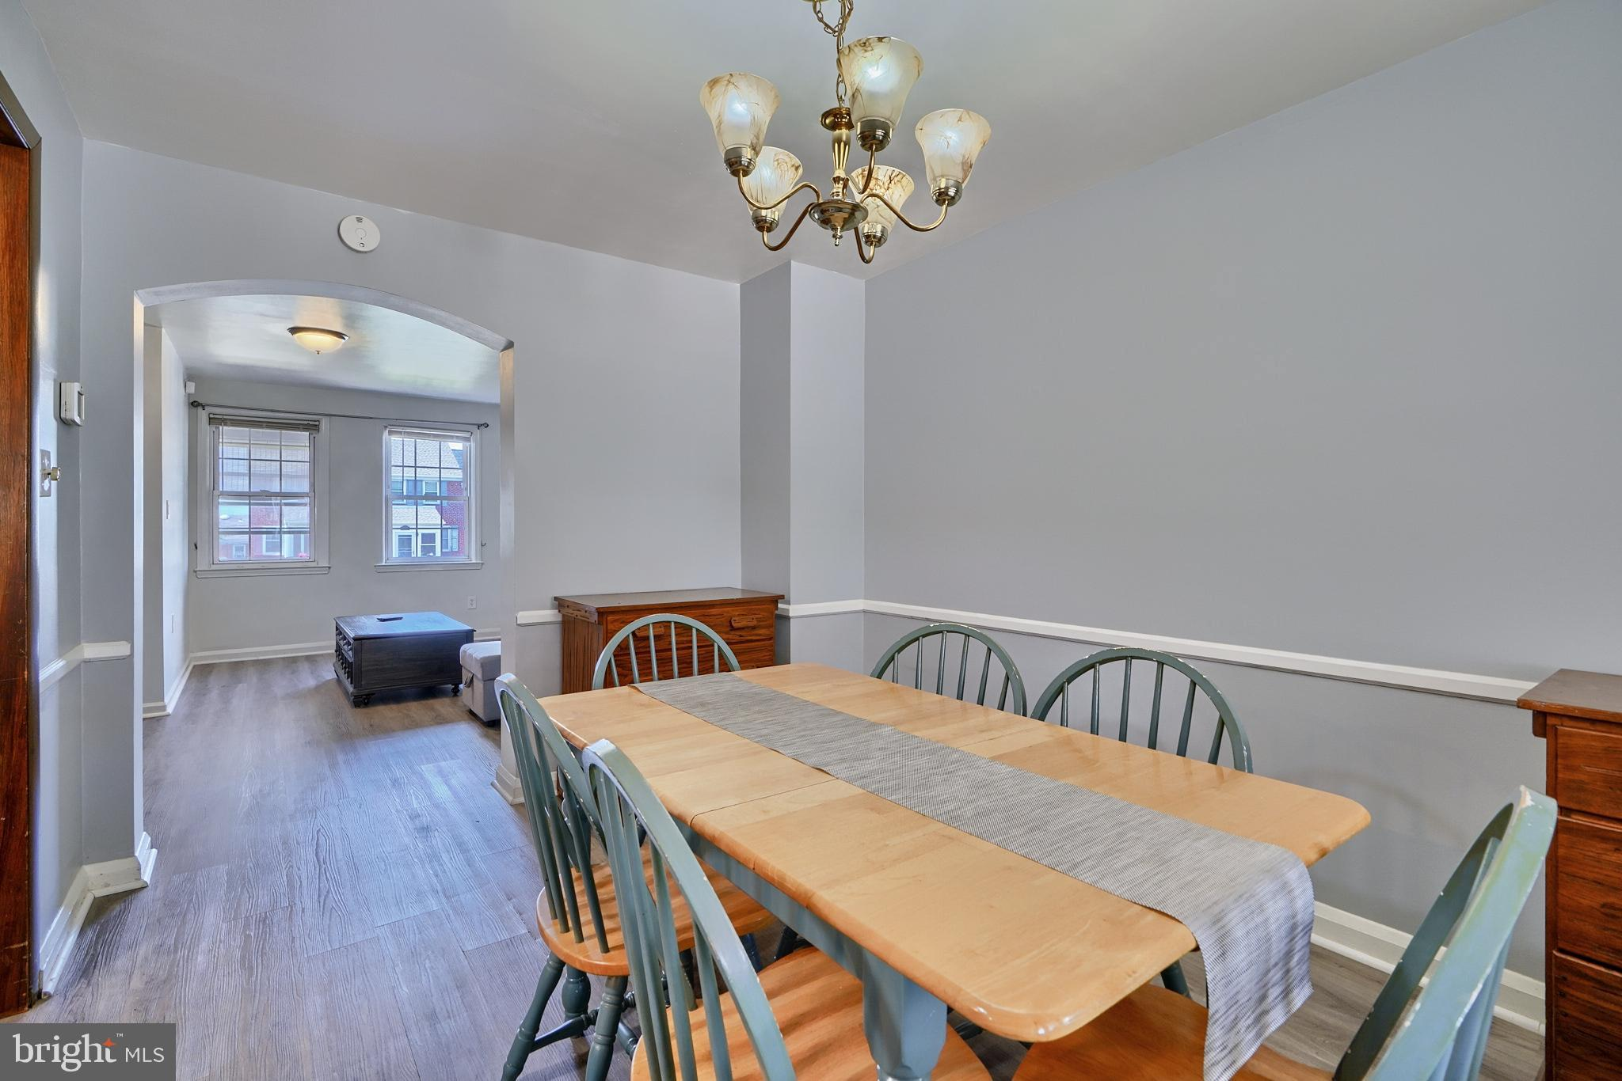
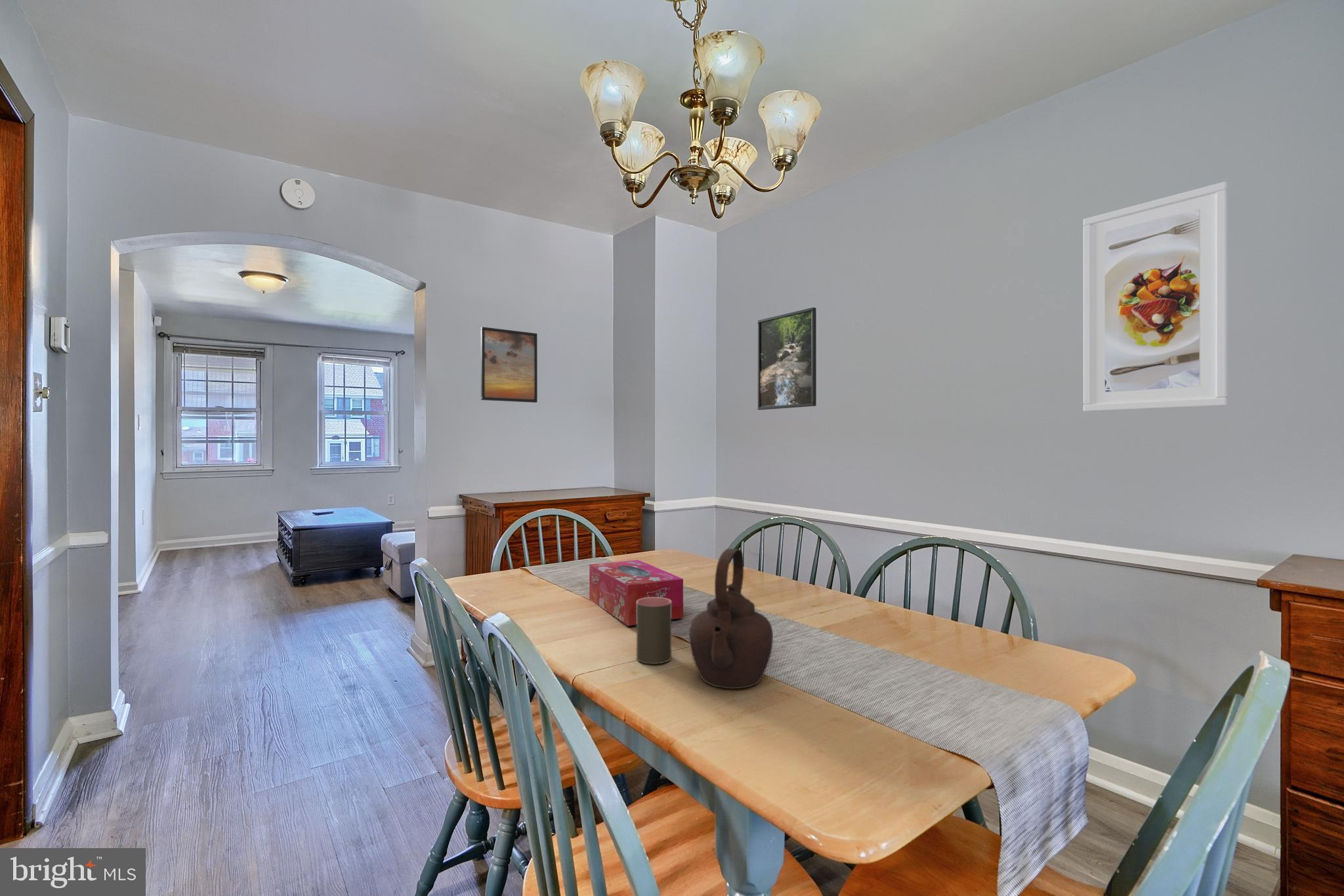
+ tissue box [589,560,684,626]
+ cup [636,598,672,665]
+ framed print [1082,181,1228,413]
+ teapot [688,548,774,689]
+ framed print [480,326,538,403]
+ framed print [757,307,817,411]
